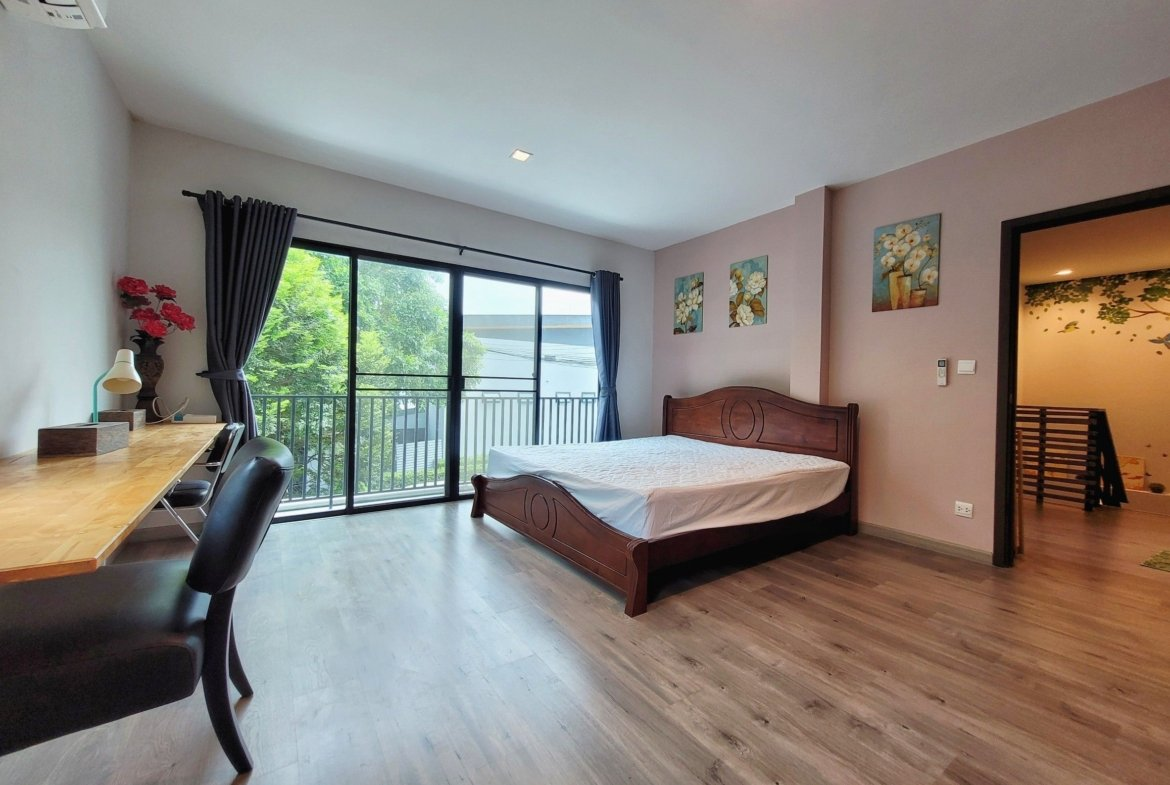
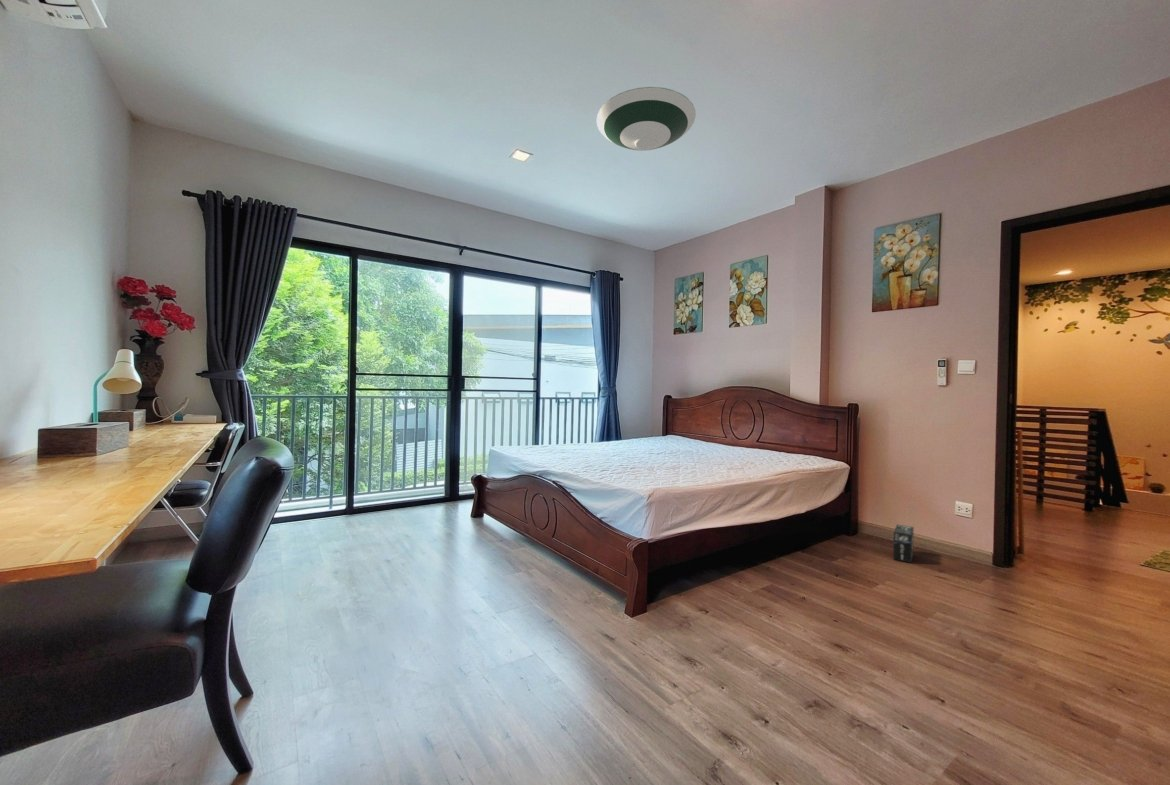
+ box [892,524,915,564]
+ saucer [596,86,697,151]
